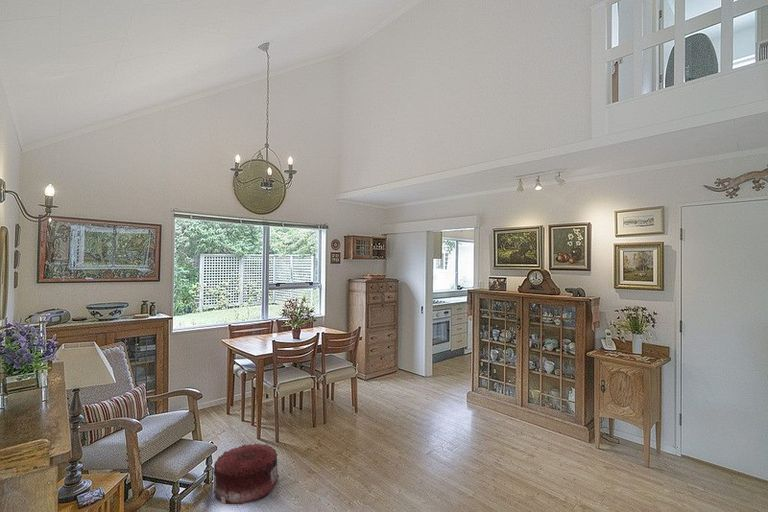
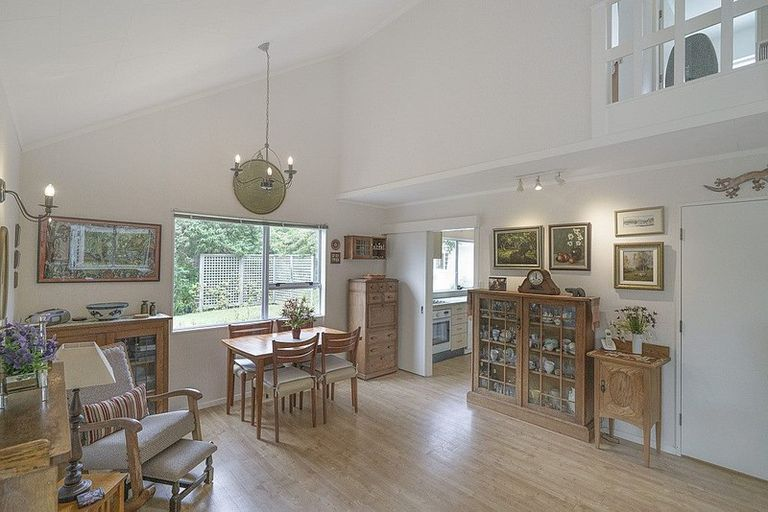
- pouf [213,443,280,506]
